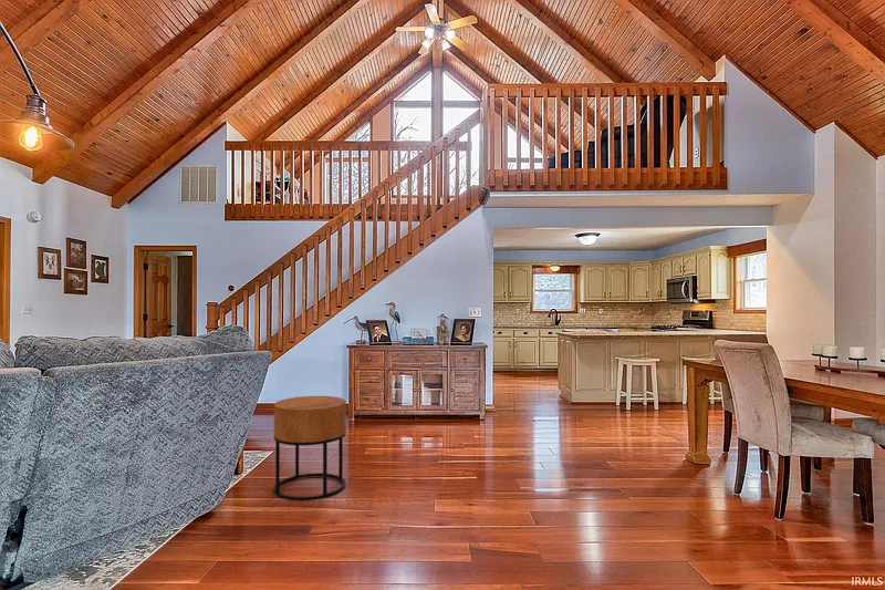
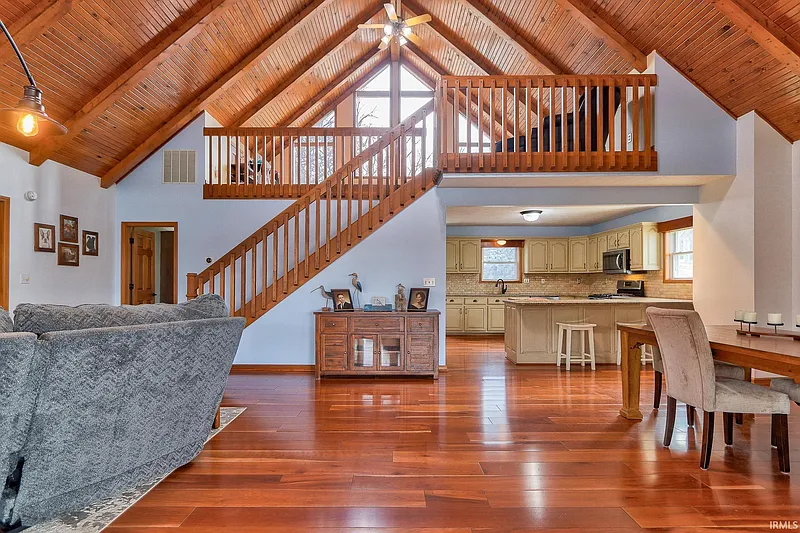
- side table [273,395,347,501]
